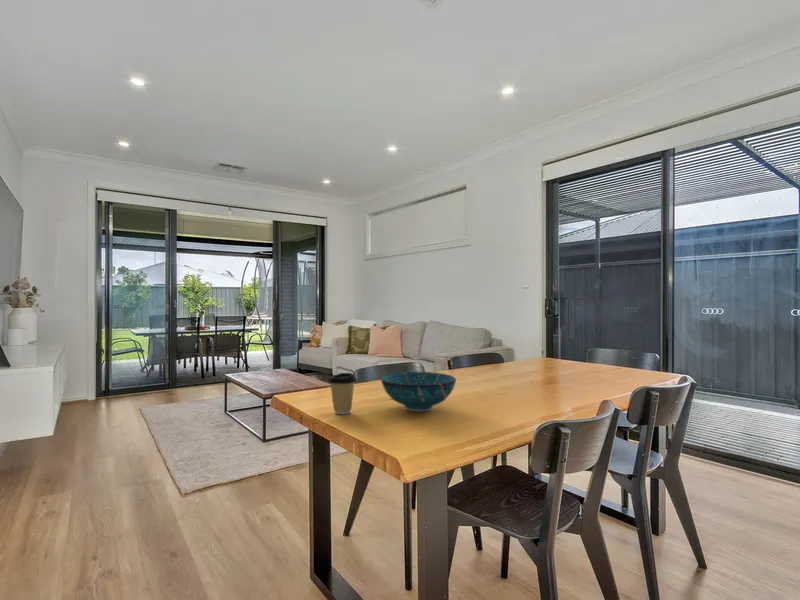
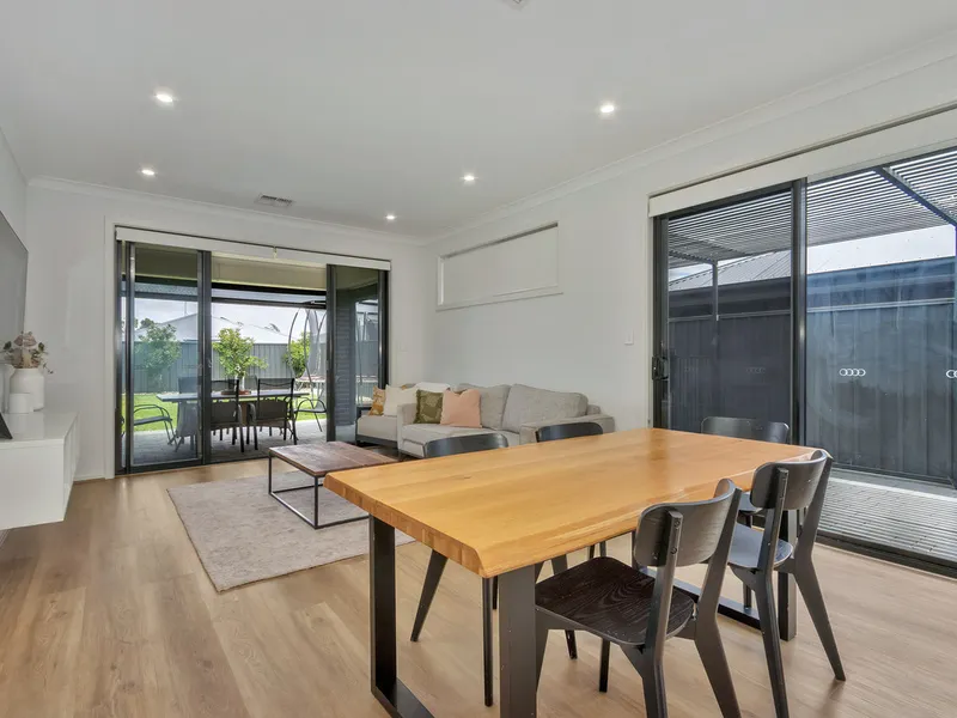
- coffee cup [327,372,358,415]
- decorative bowl [380,371,457,413]
